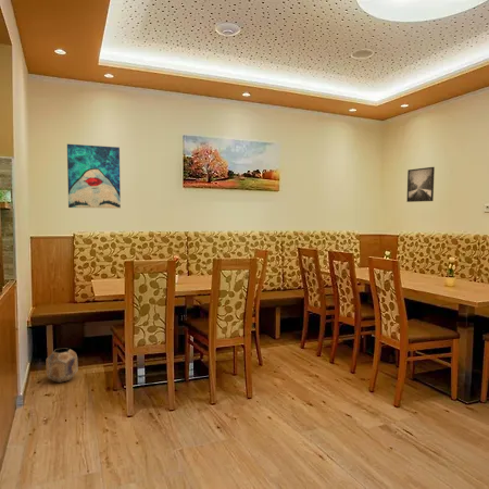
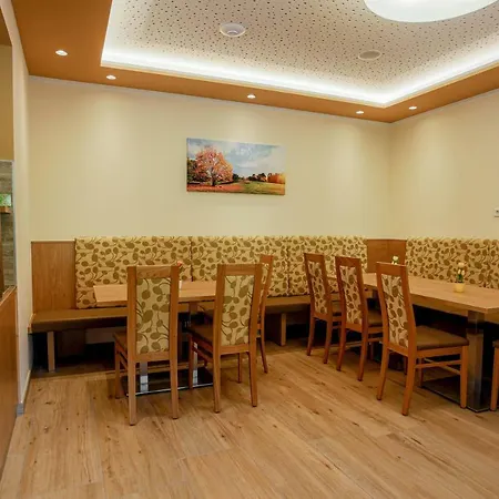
- planter [46,347,79,384]
- wall art [66,143,122,210]
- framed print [405,166,436,203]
